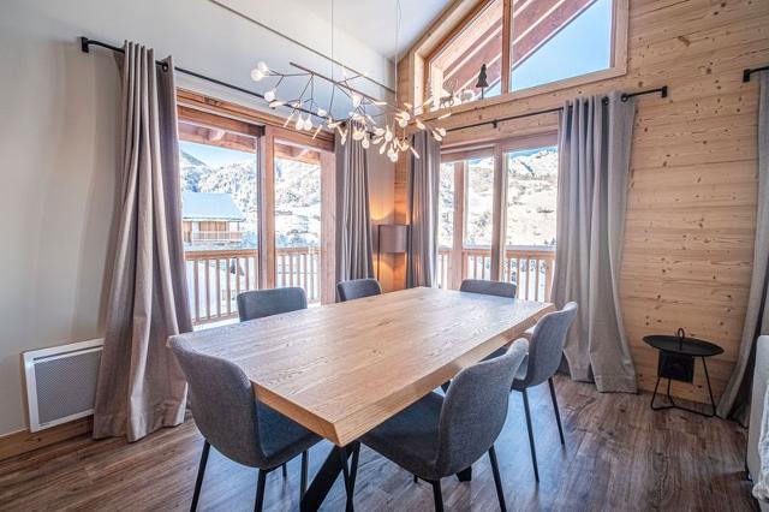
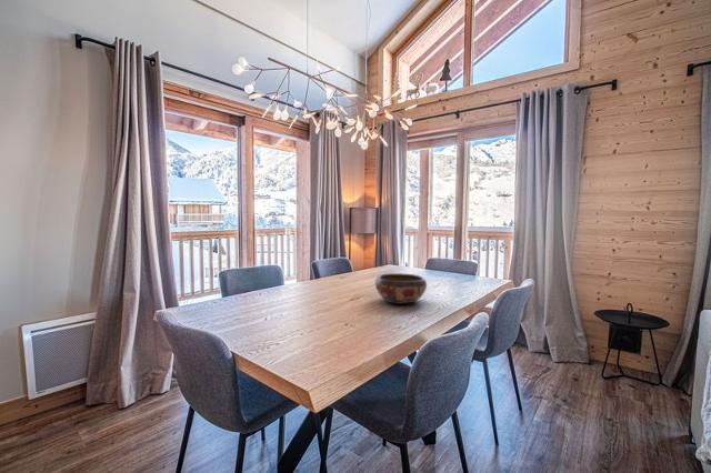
+ decorative bowl [374,272,428,305]
